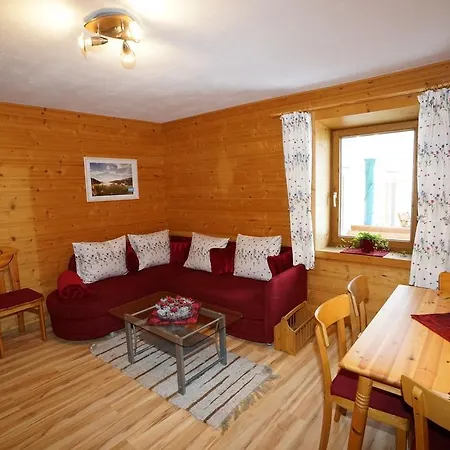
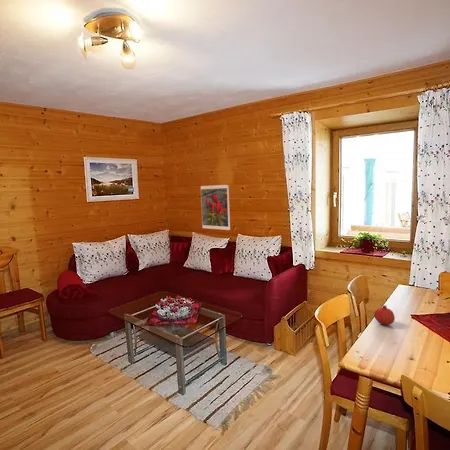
+ fruit [373,304,396,326]
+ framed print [200,184,231,231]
